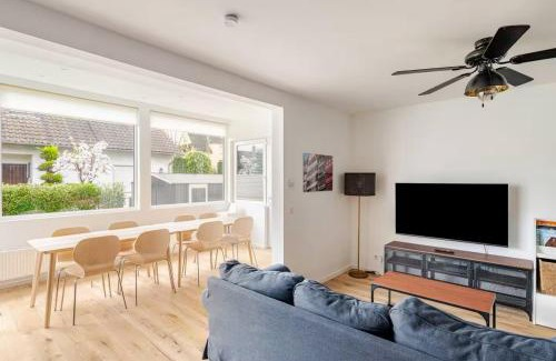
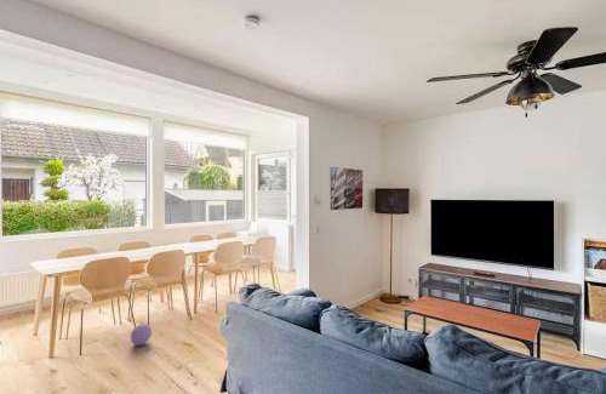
+ ball [130,322,153,347]
